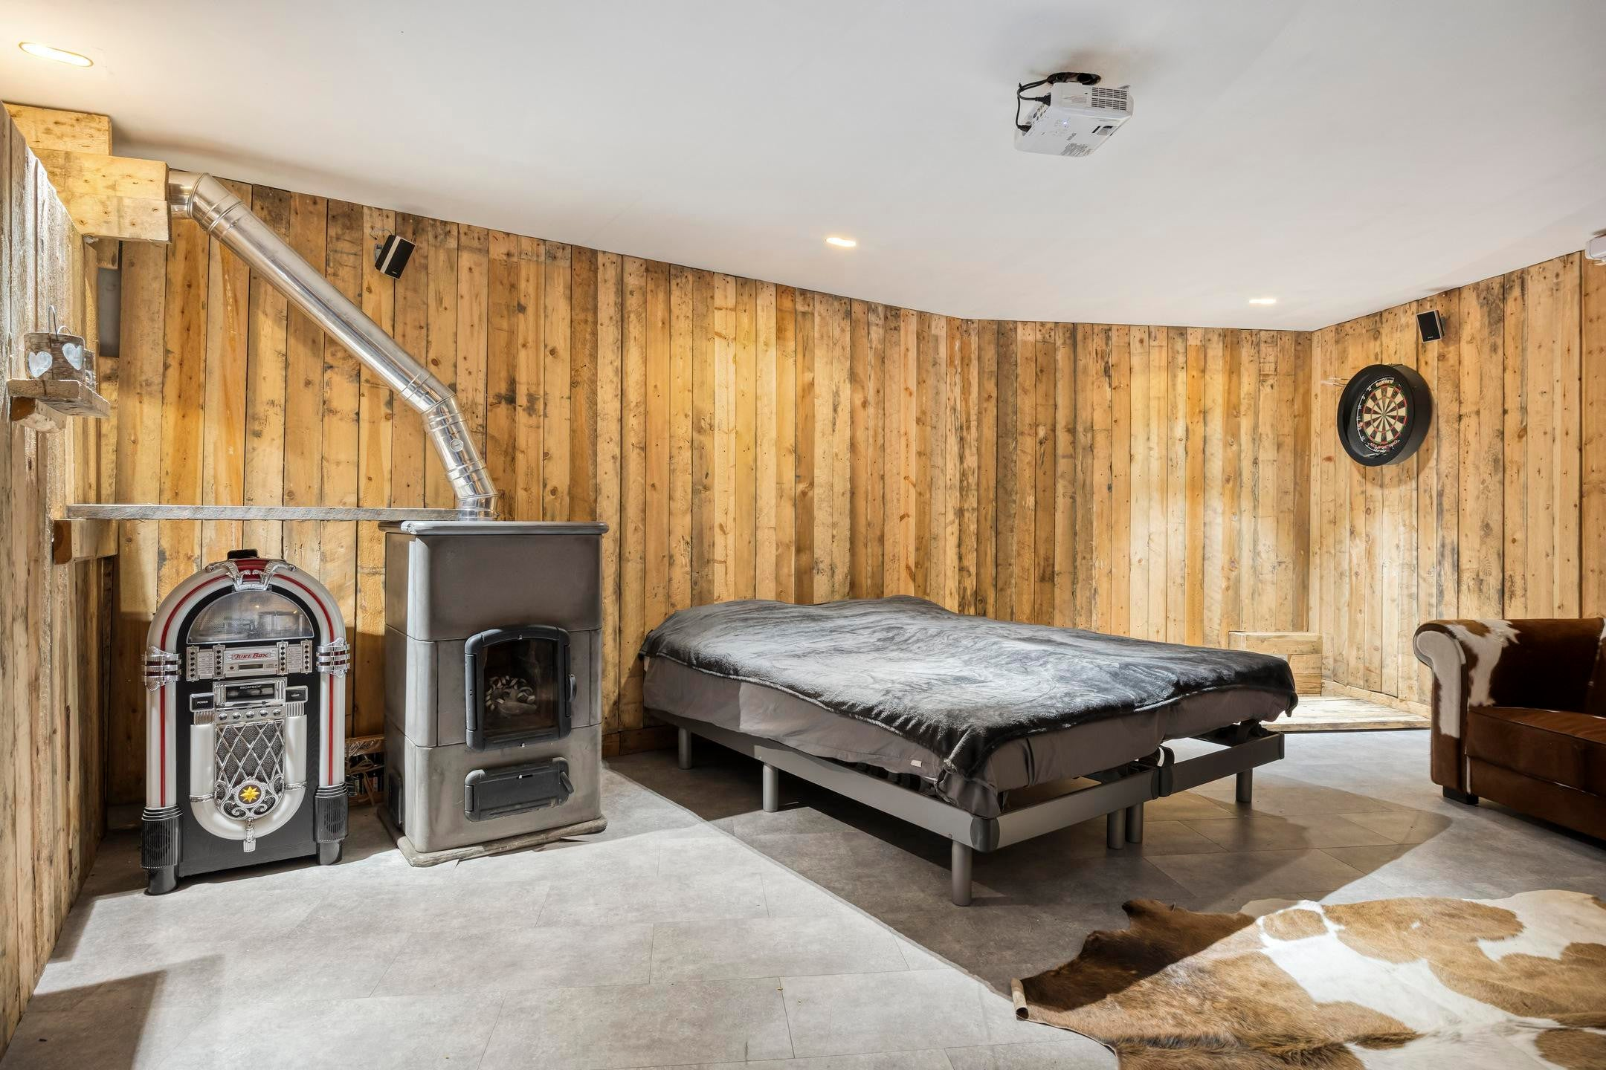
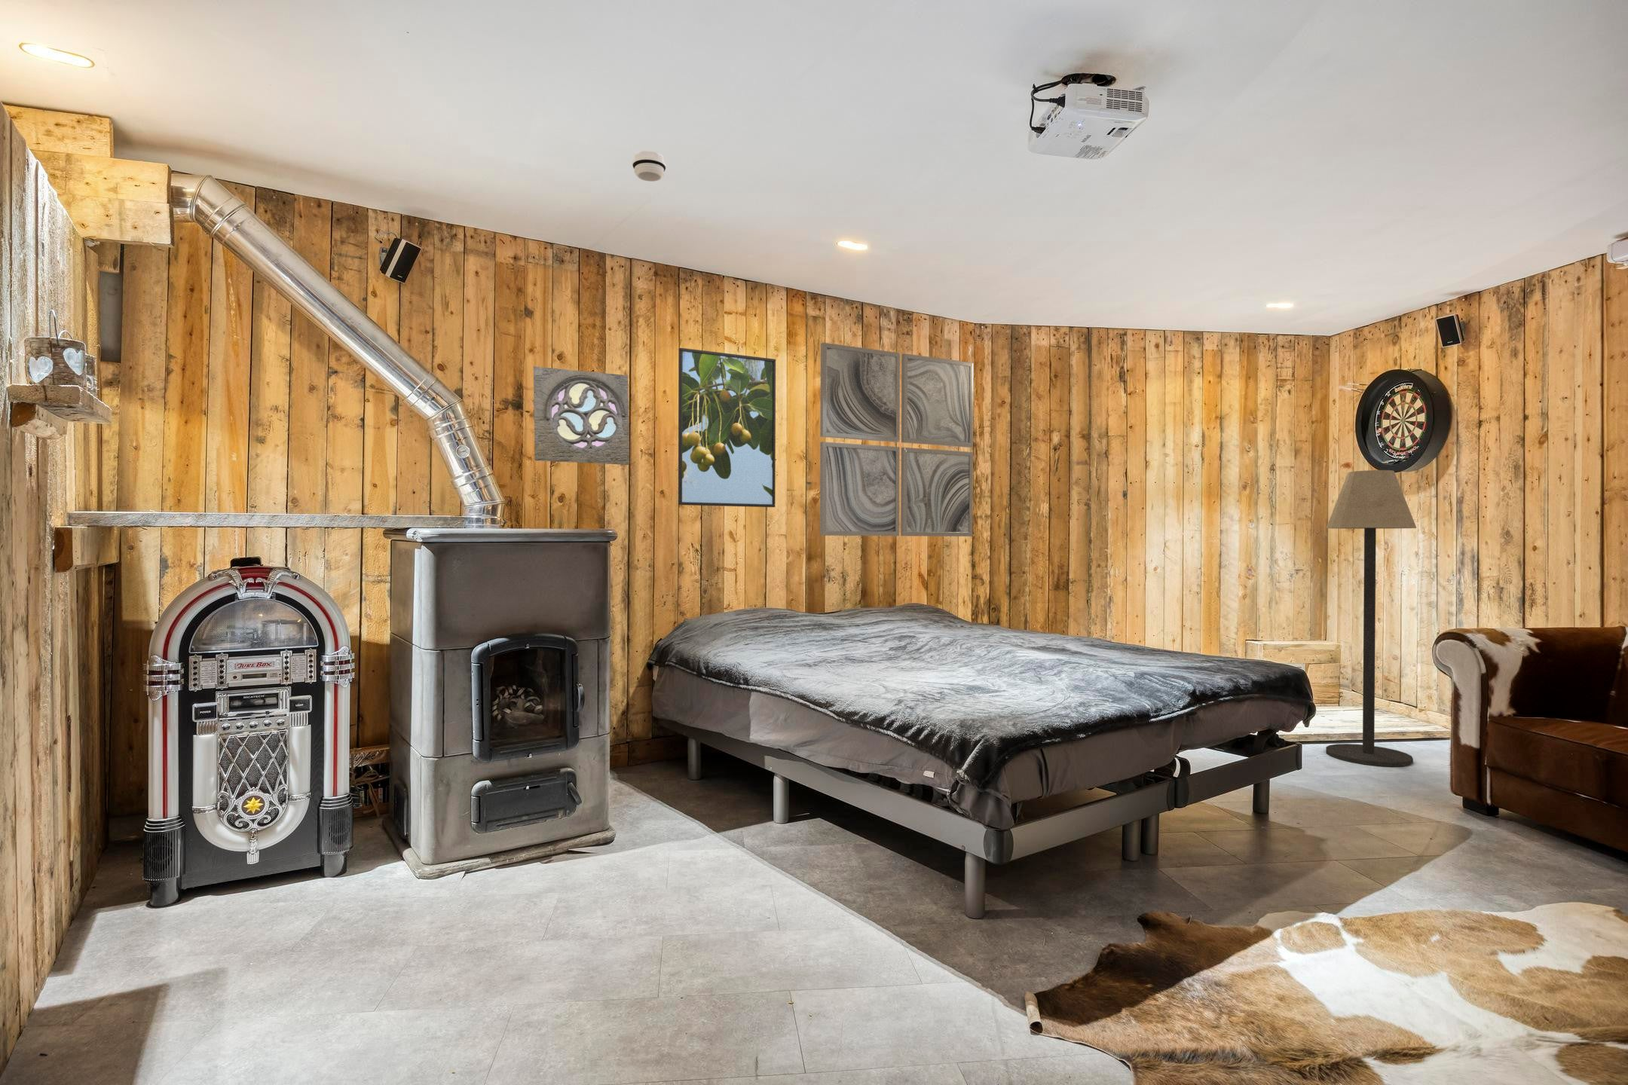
+ floor lamp [1325,470,1417,767]
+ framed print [677,348,776,507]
+ wall ornament [533,366,630,466]
+ smoke detector [631,150,667,183]
+ wall art [819,341,974,538]
